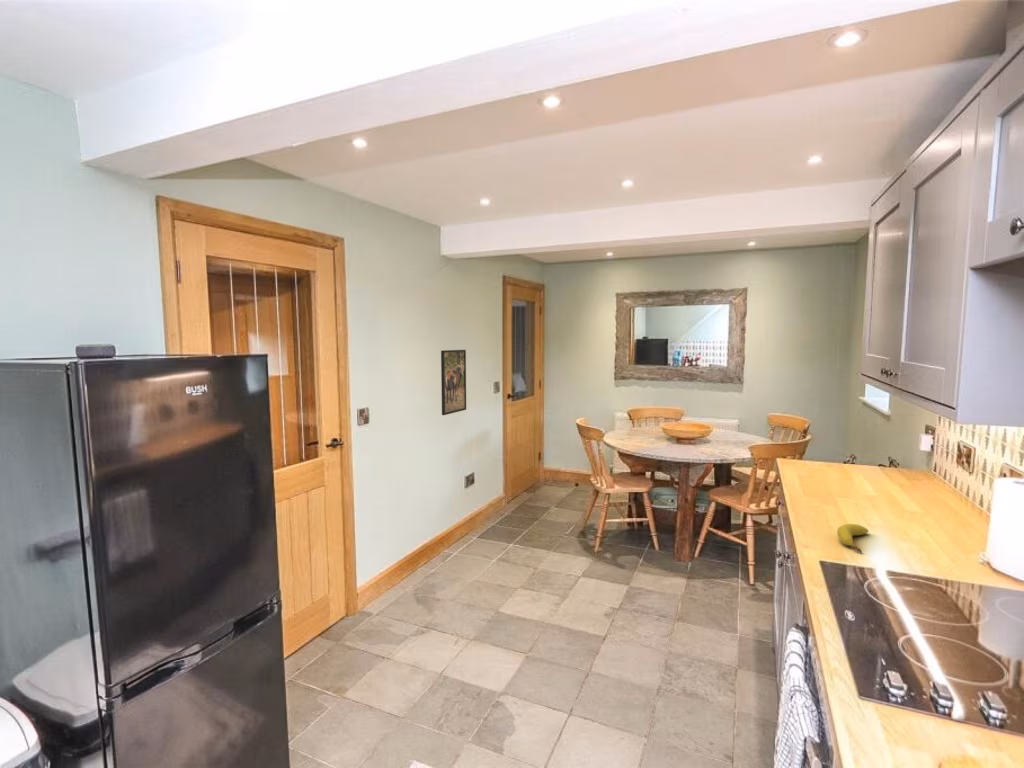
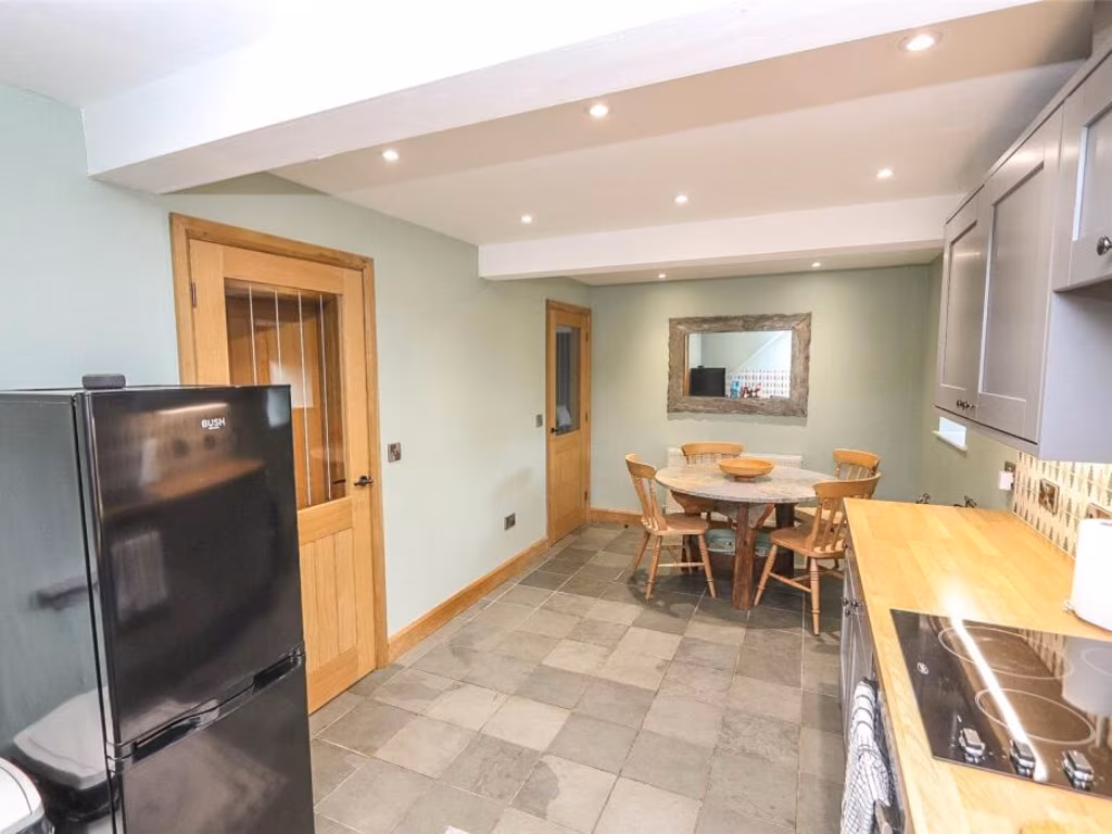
- fruit [836,523,869,553]
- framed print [440,349,467,416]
